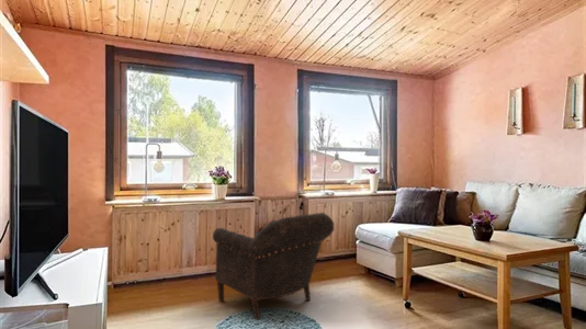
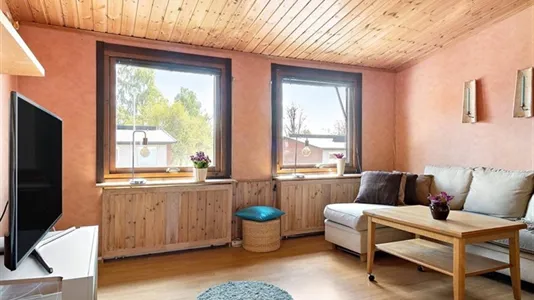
- armchair [212,212,335,321]
